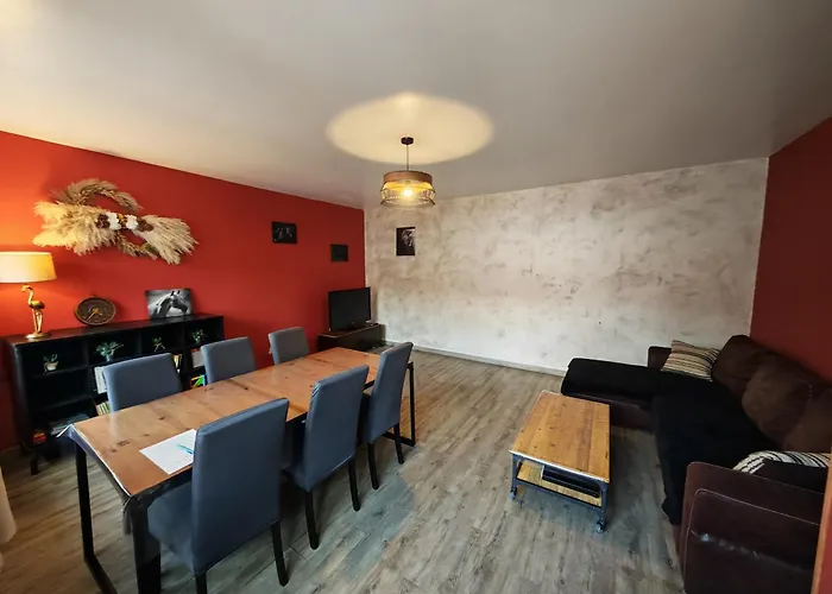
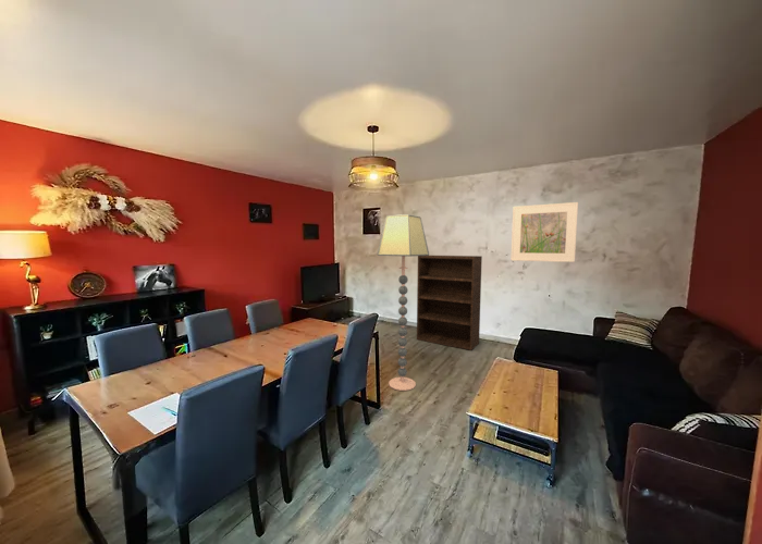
+ floor lamp [376,213,430,392]
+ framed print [511,201,579,263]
+ bookshelf [416,255,483,351]
